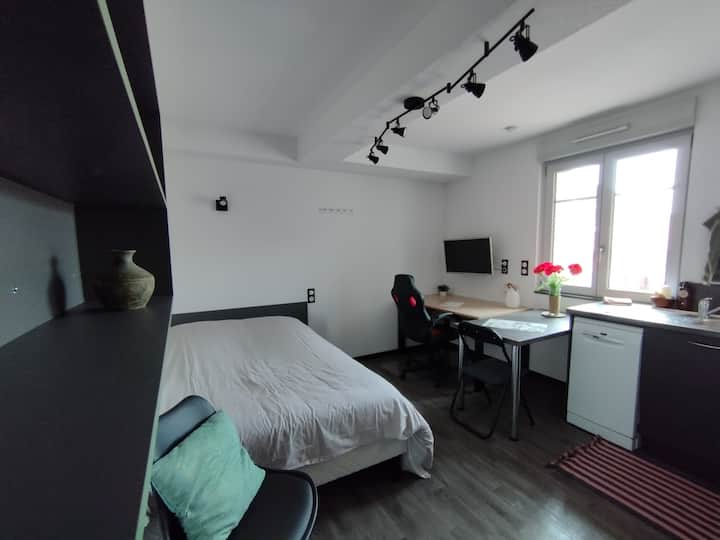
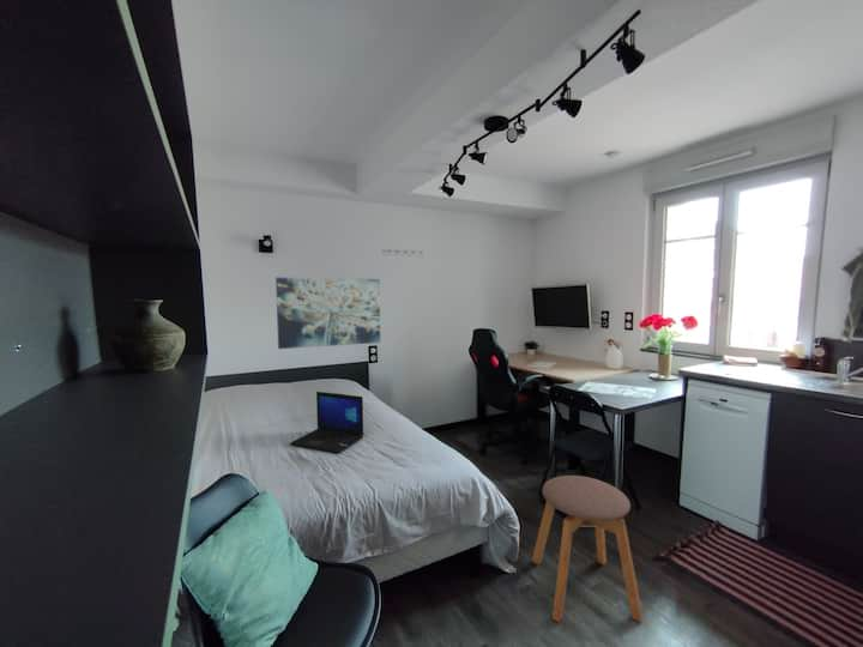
+ laptop [289,391,364,454]
+ wall art [274,277,381,350]
+ stool [531,474,645,624]
